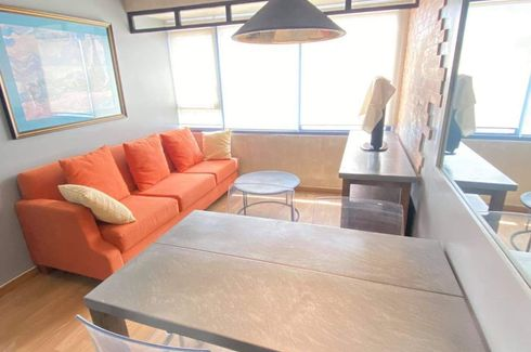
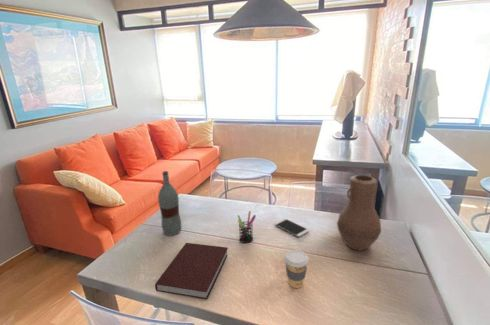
+ vase [336,174,382,252]
+ notebook [154,242,229,300]
+ bottle [157,170,182,237]
+ pen holder [237,210,257,244]
+ coffee cup [283,249,310,289]
+ smartphone [274,218,310,238]
